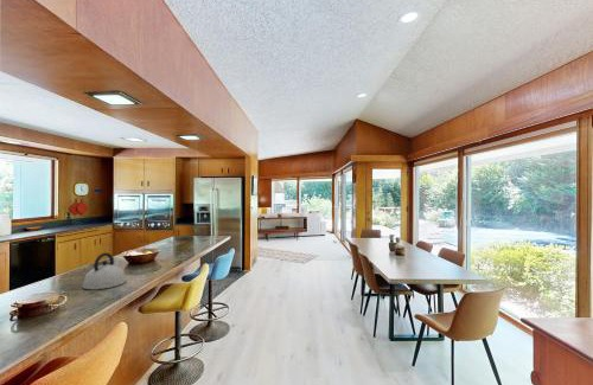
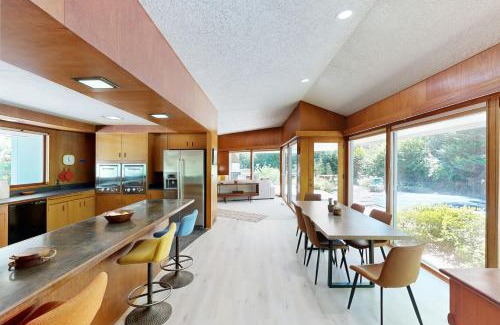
- kettle [82,251,127,290]
